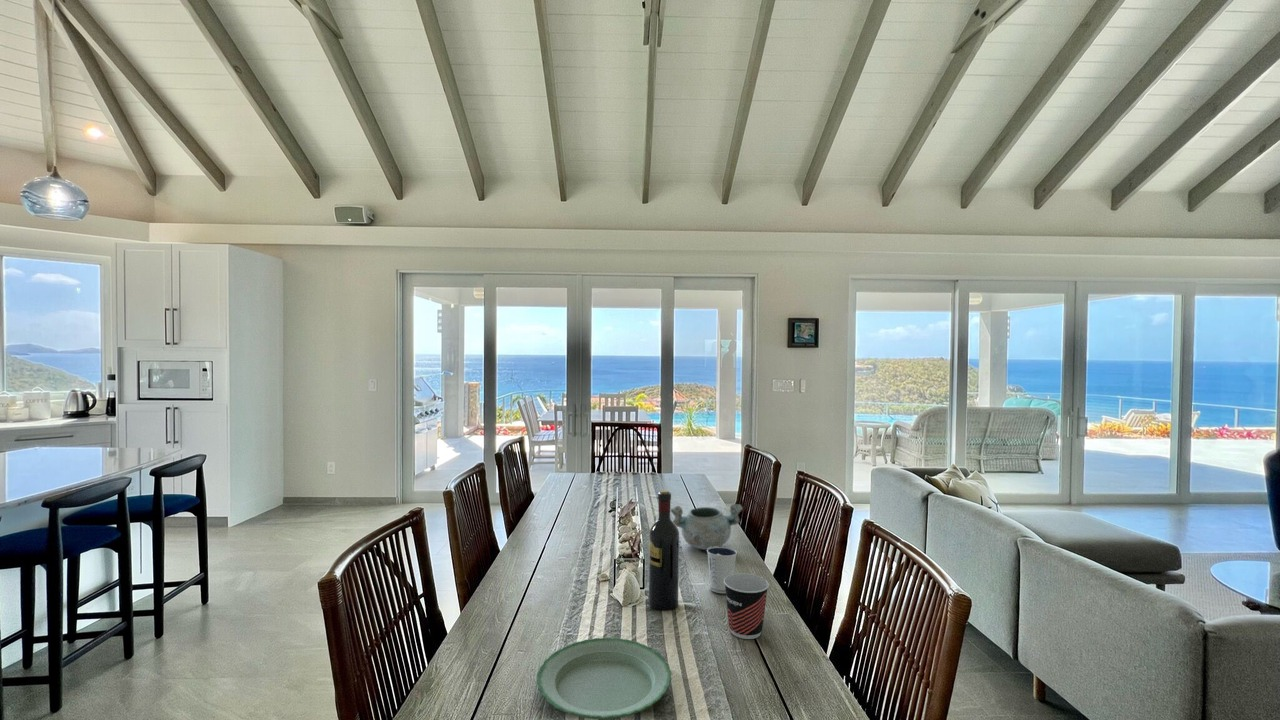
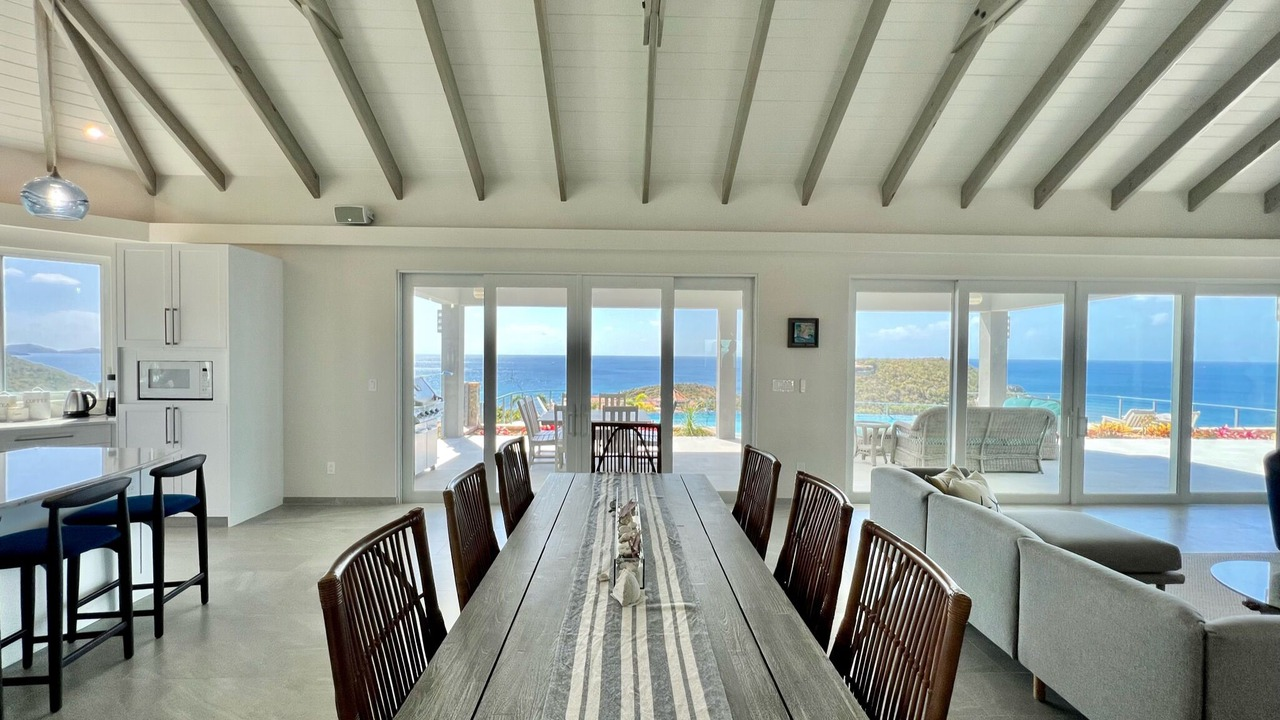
- plate [536,637,673,720]
- dixie cup [706,546,738,594]
- decorative bowl [670,503,744,551]
- wine bottle [648,490,680,611]
- cup [724,572,770,640]
